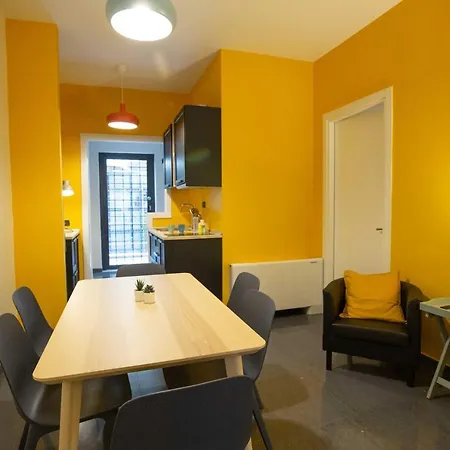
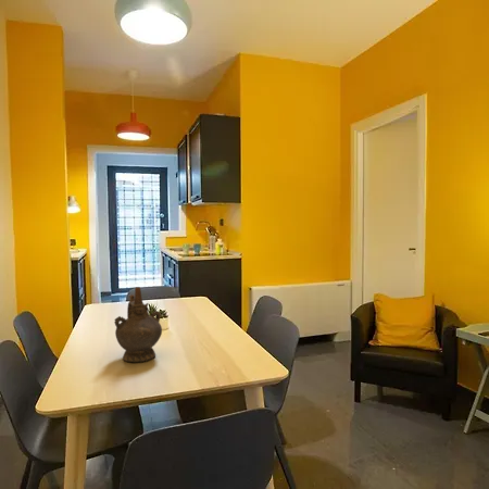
+ ceremonial vessel [113,286,163,363]
